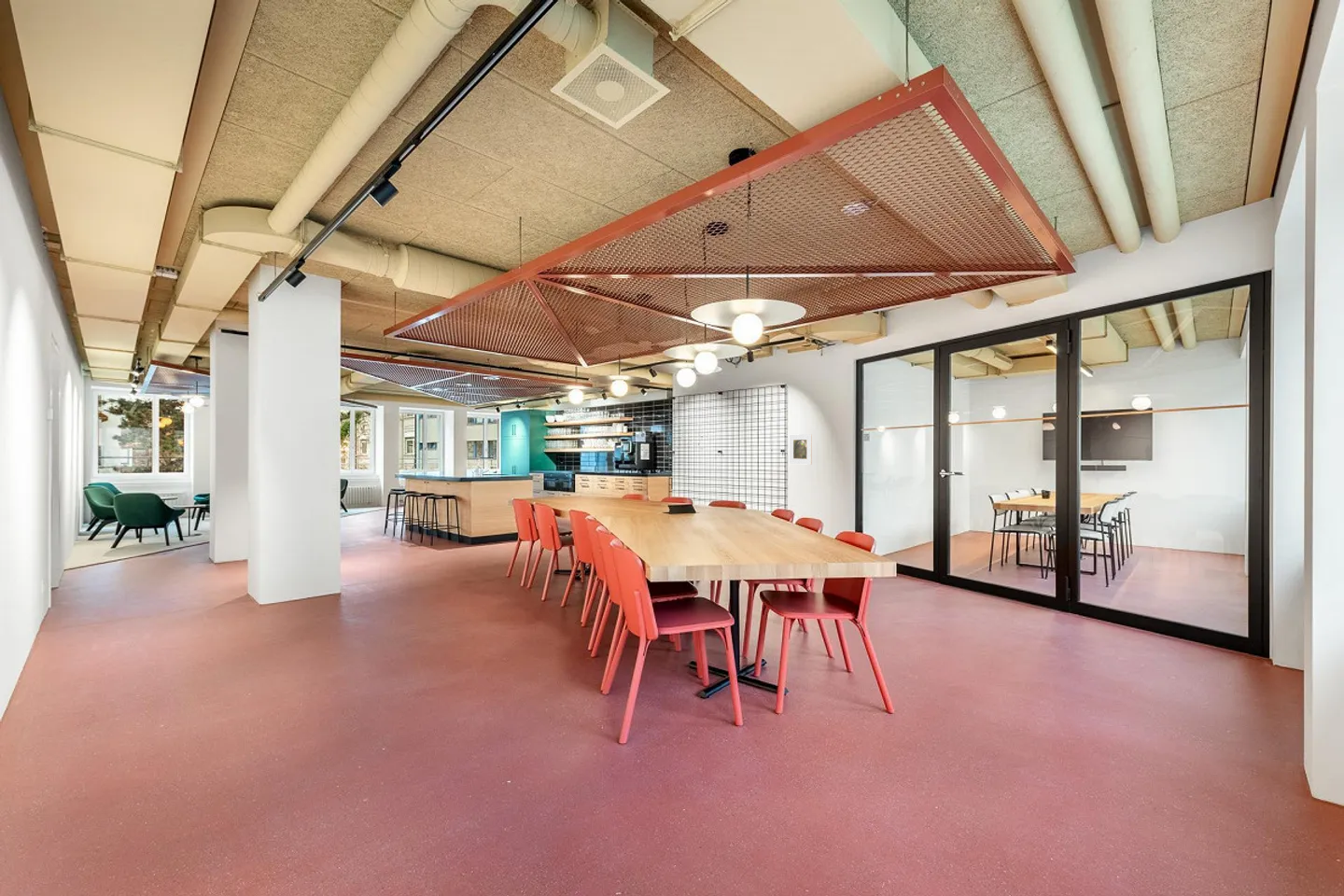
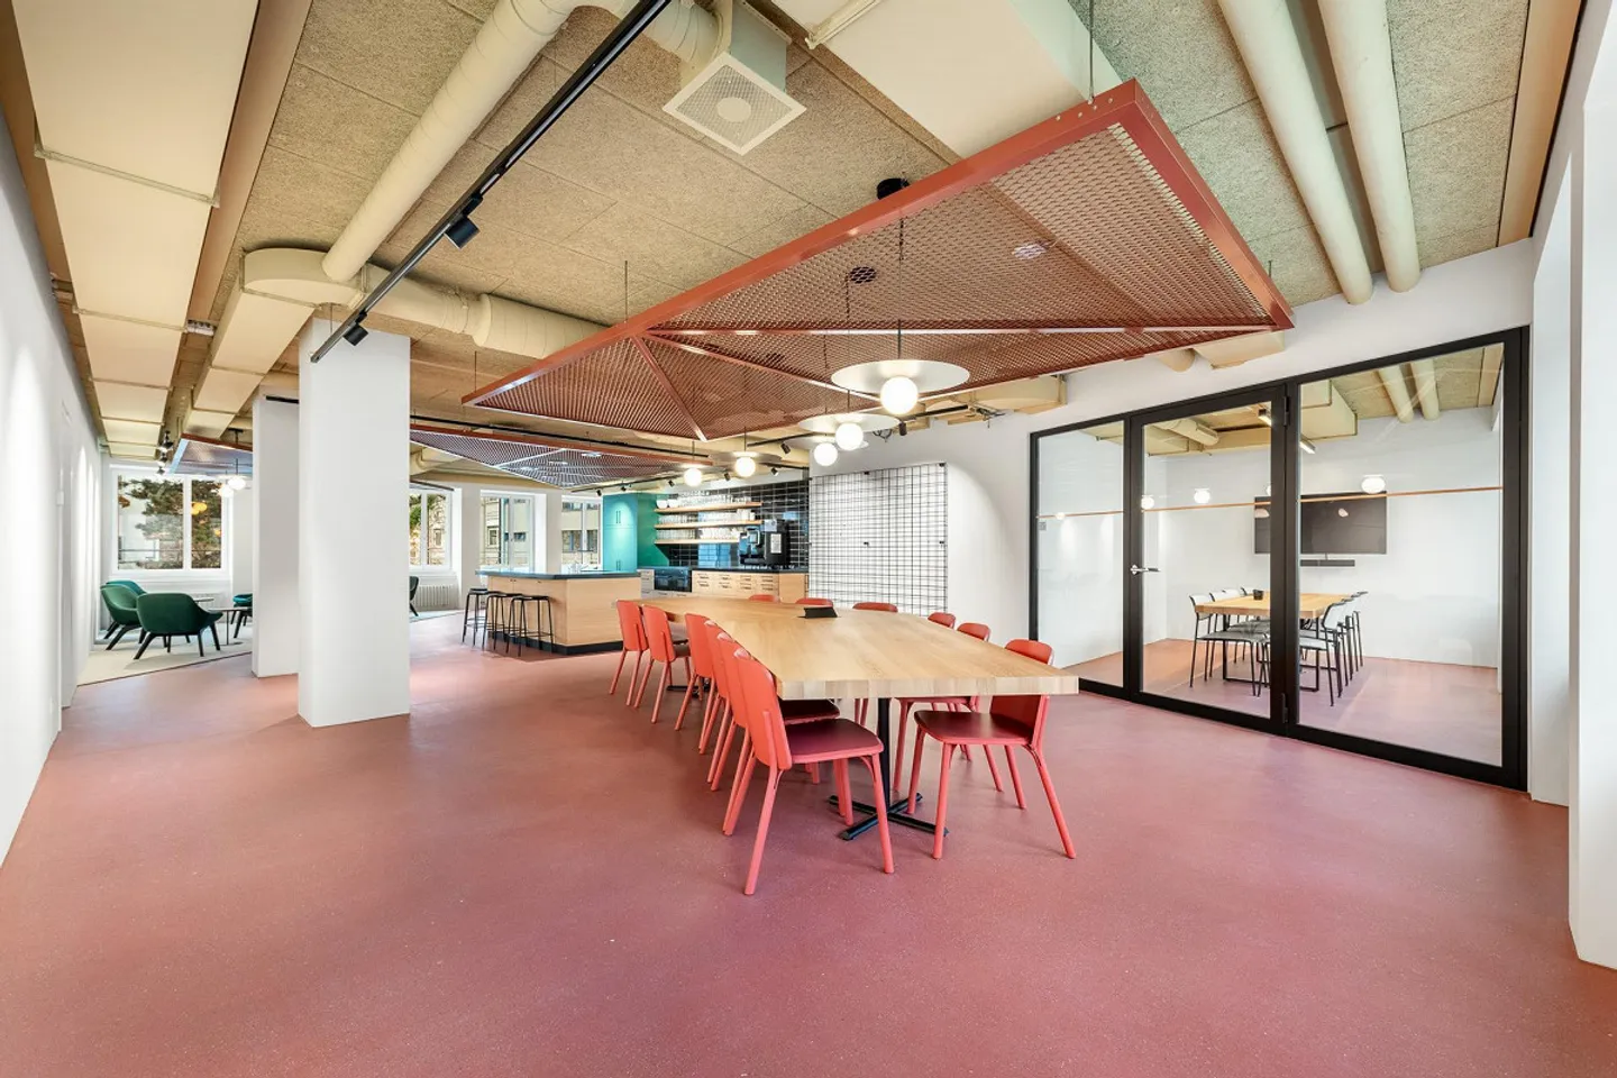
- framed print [789,433,813,466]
